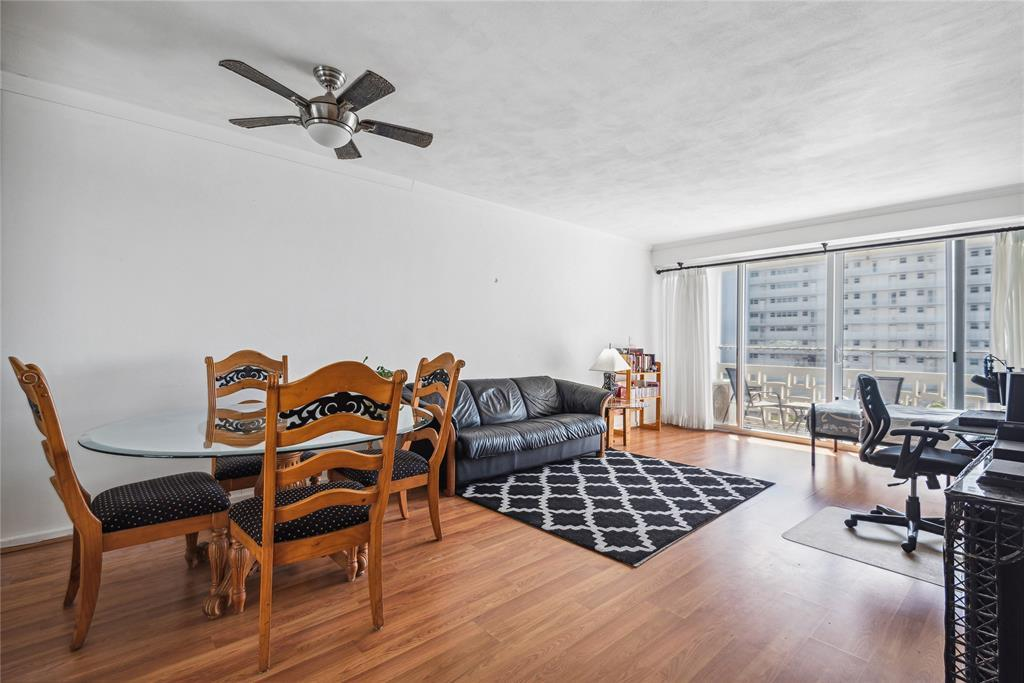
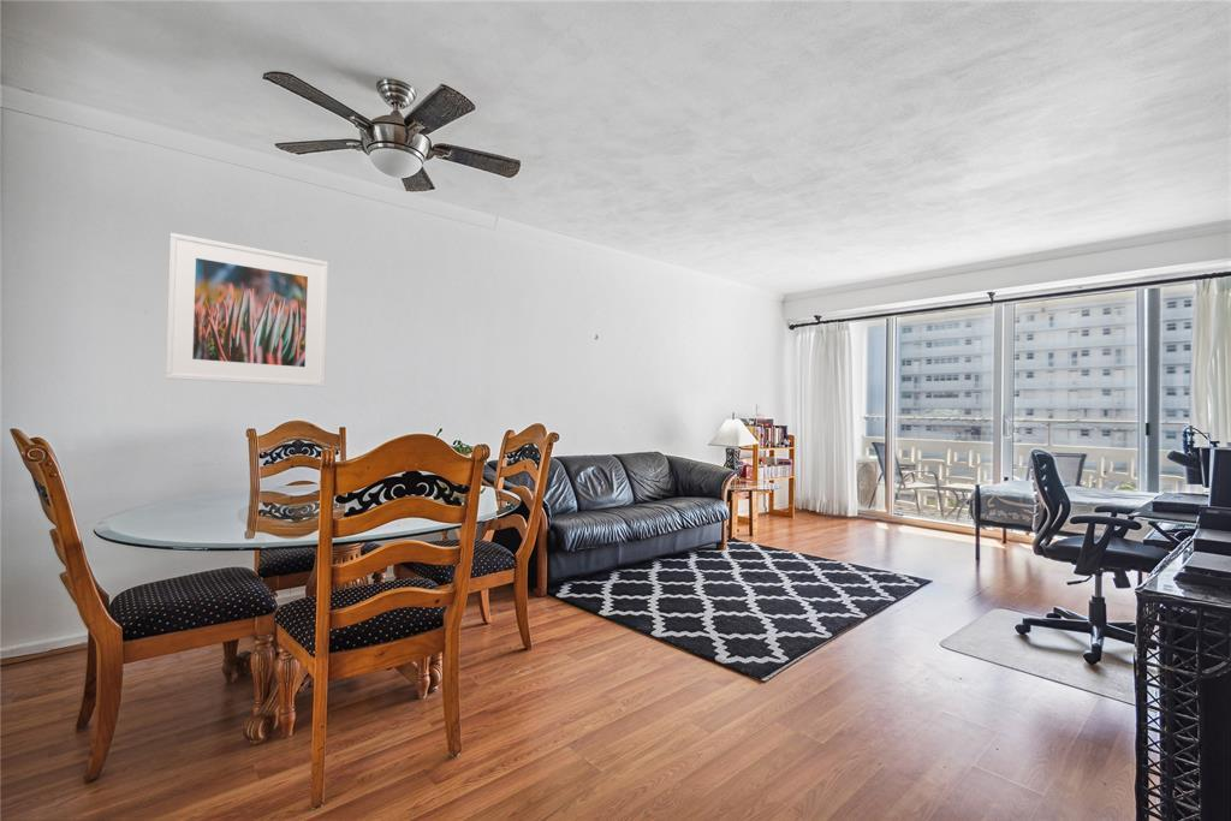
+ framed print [165,232,329,387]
